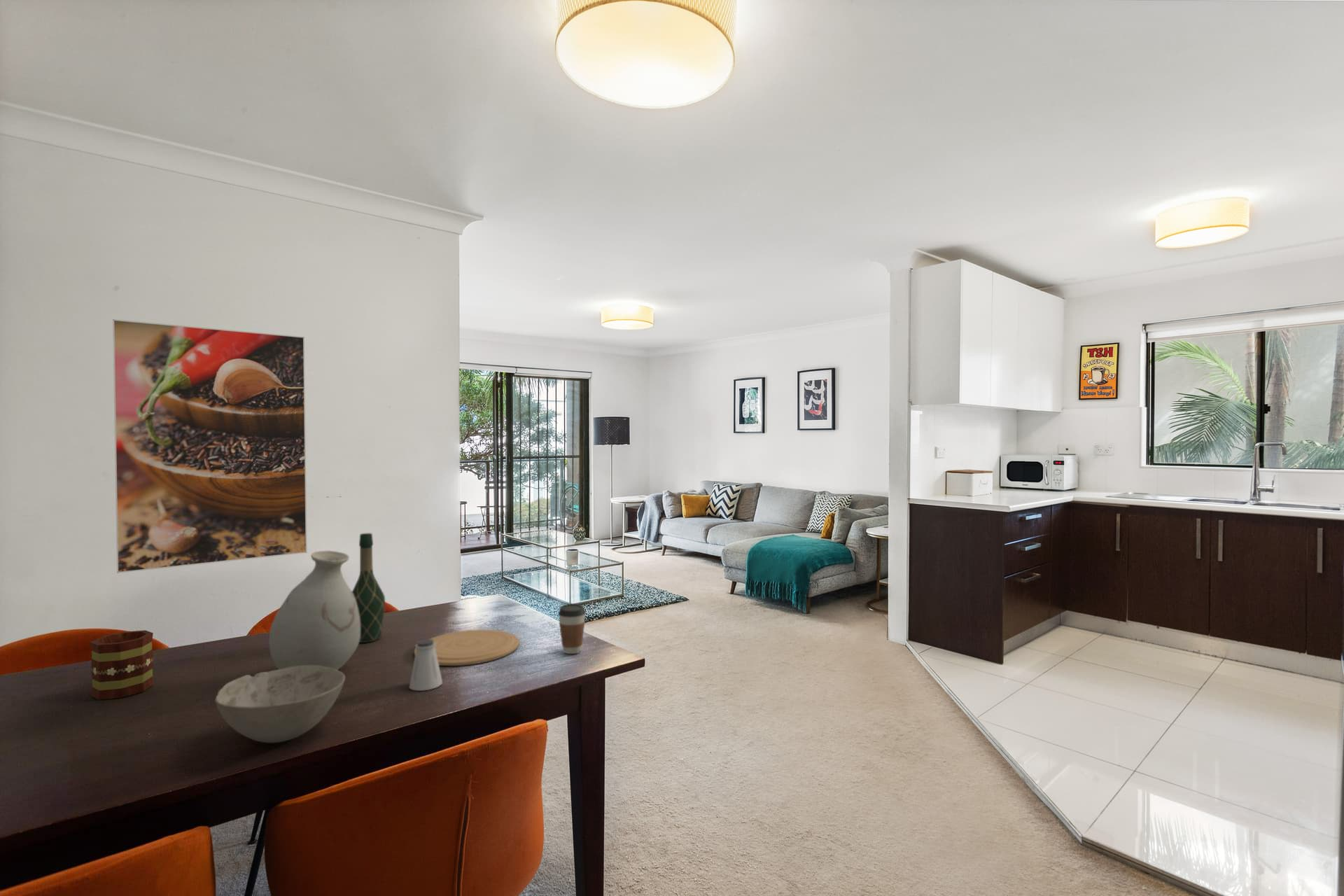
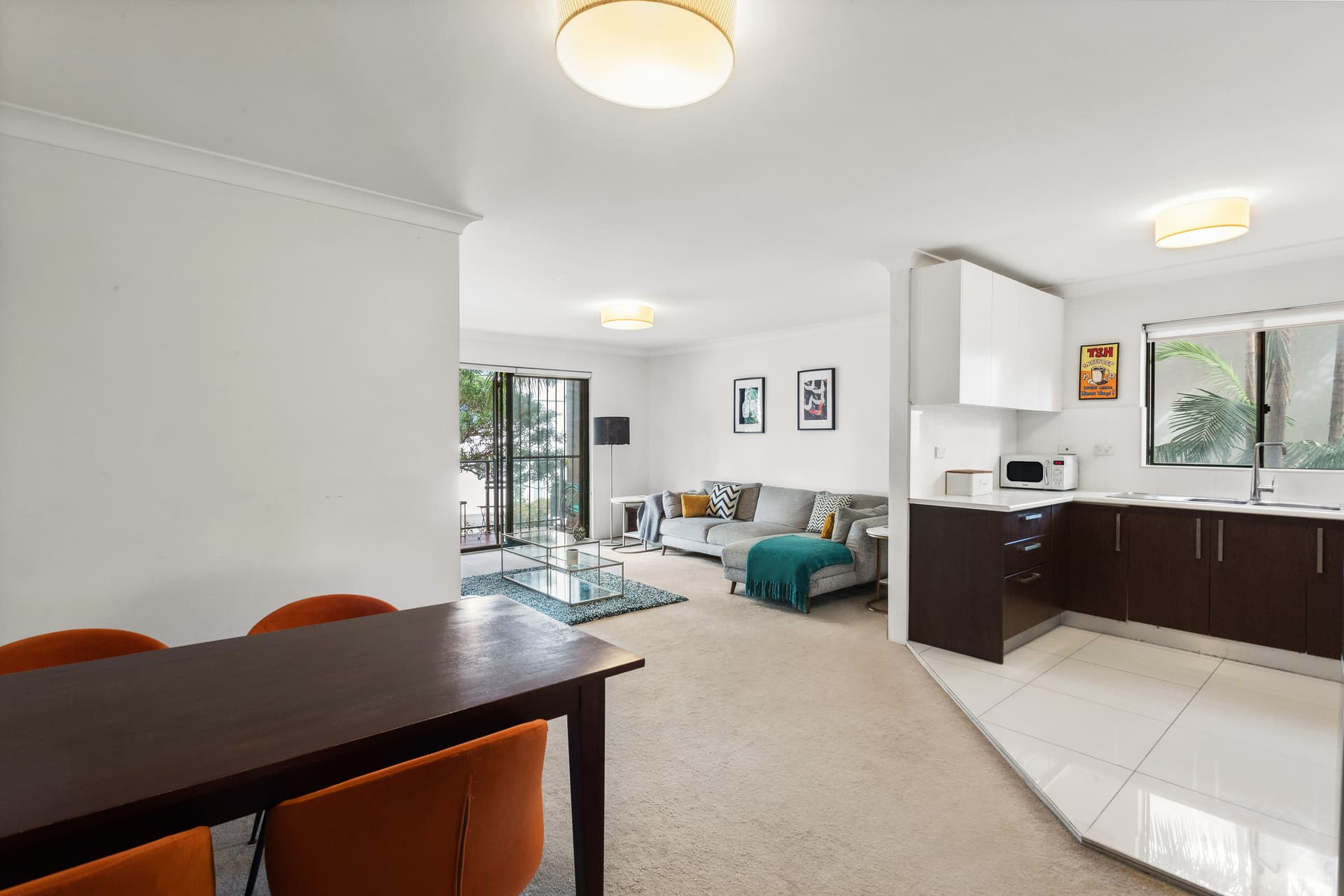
- coffee cup [557,603,587,654]
- wine bottle [351,533,386,643]
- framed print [112,318,307,574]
- saltshaker [409,638,443,692]
- mug [90,629,155,700]
- vase [268,550,360,670]
- plate [414,629,520,666]
- bowl [214,665,346,743]
